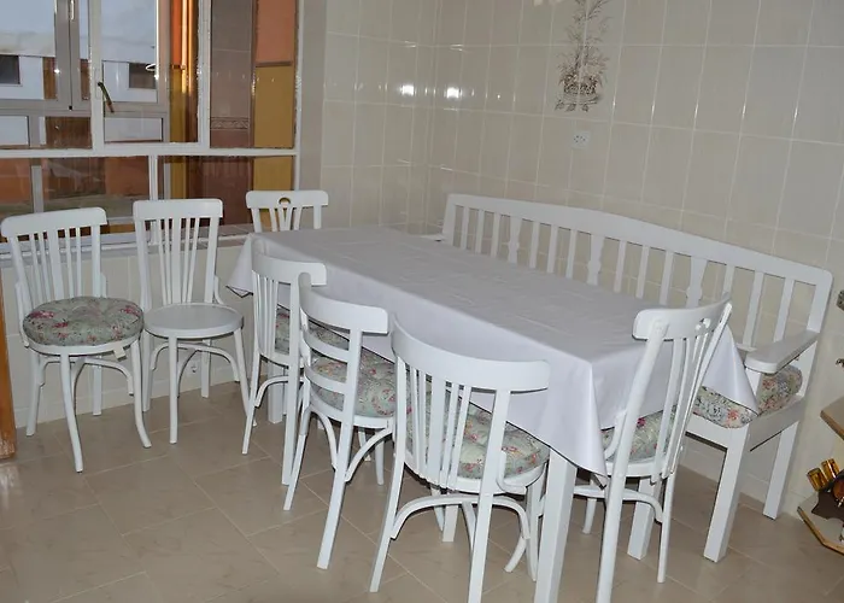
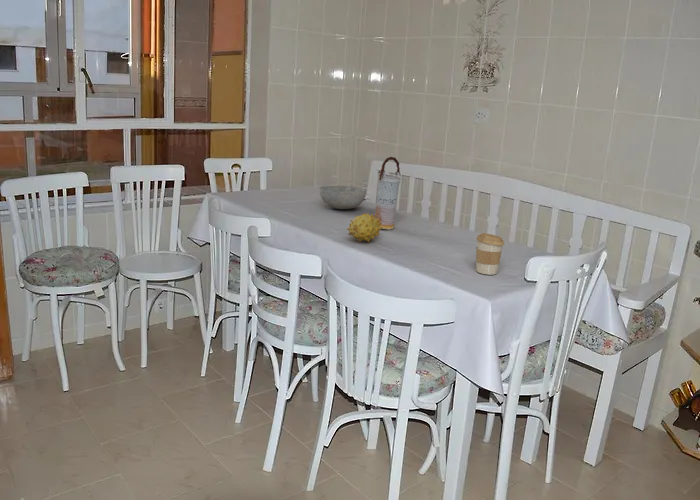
+ vase [374,156,402,231]
+ bowl [318,185,367,210]
+ coffee cup [475,232,505,276]
+ fruit [346,212,382,243]
